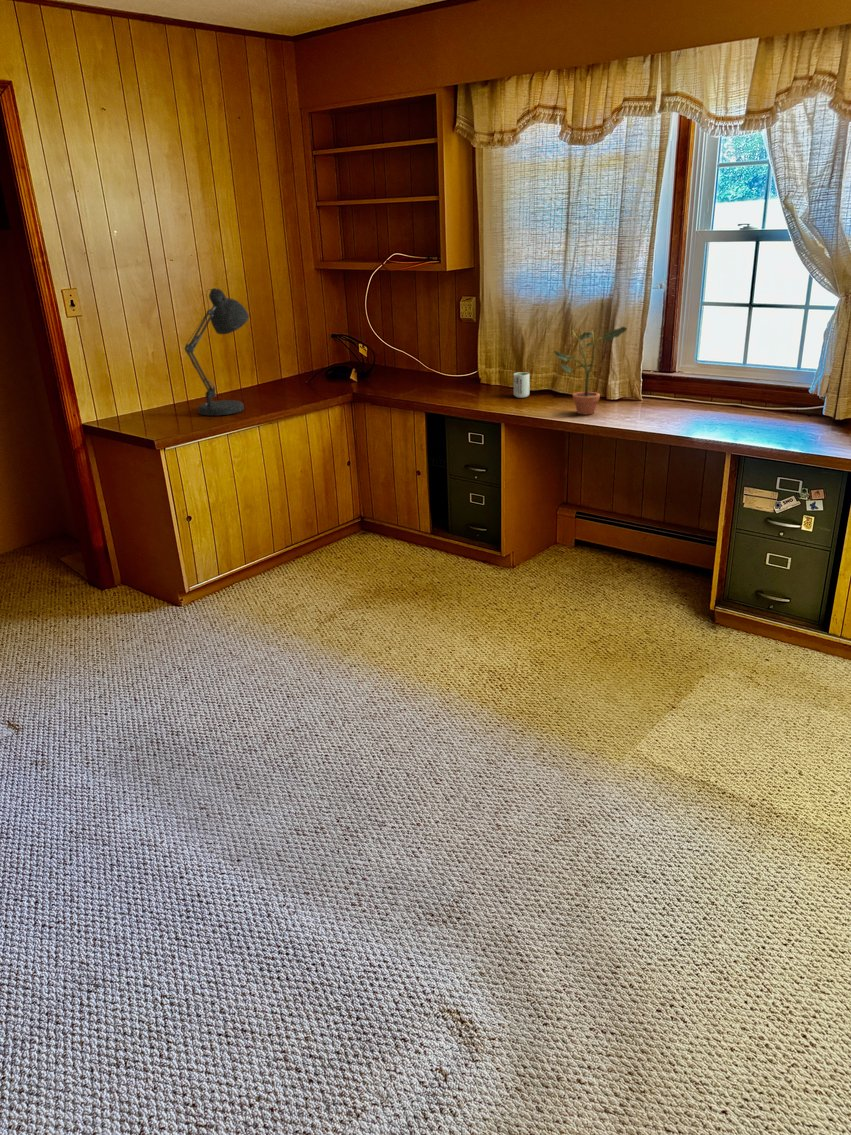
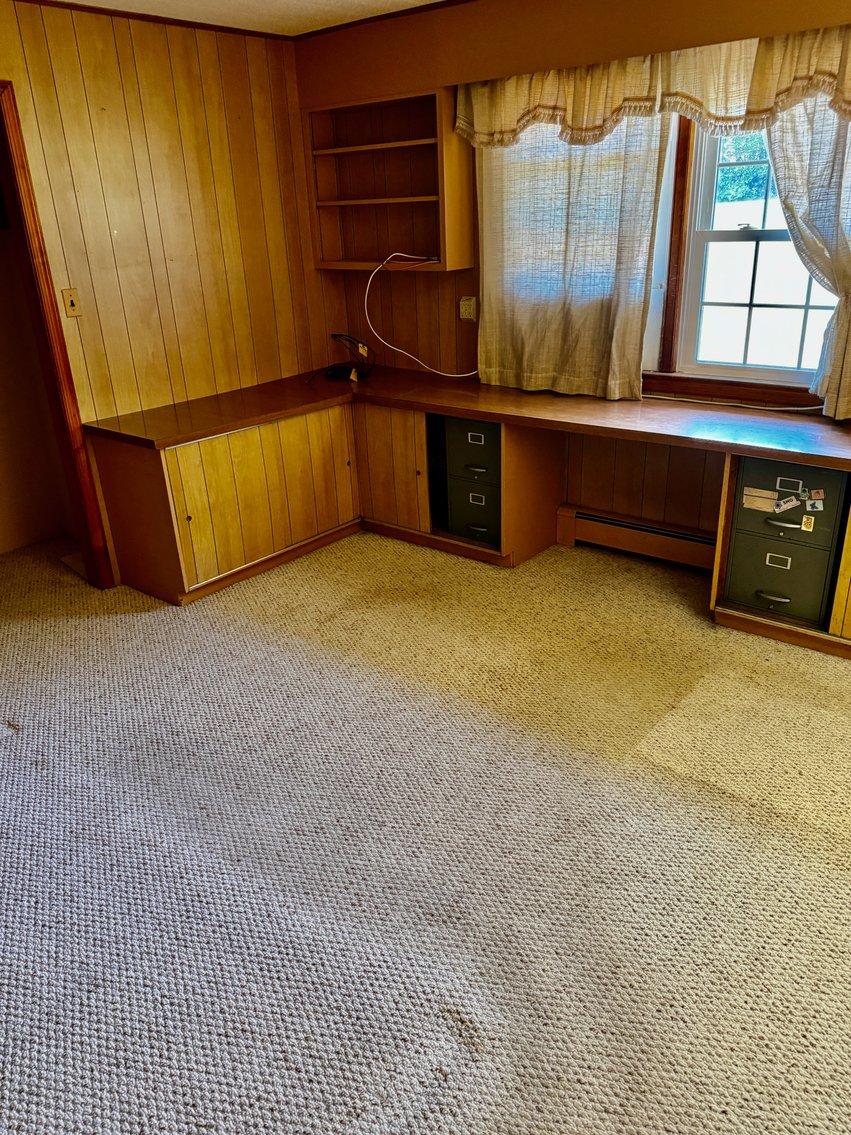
- cup [513,371,531,399]
- potted plant [553,326,628,415]
- desk lamp [184,287,250,420]
